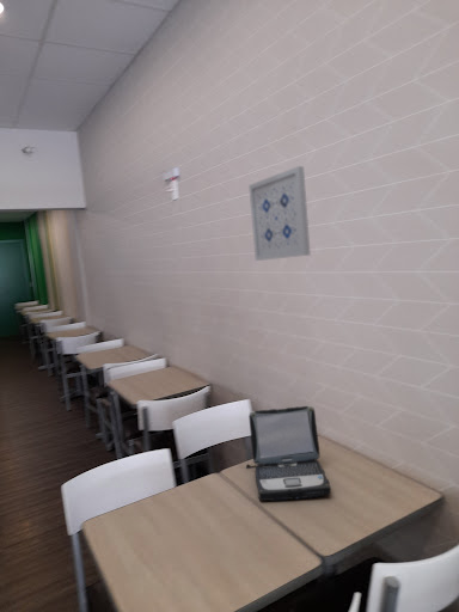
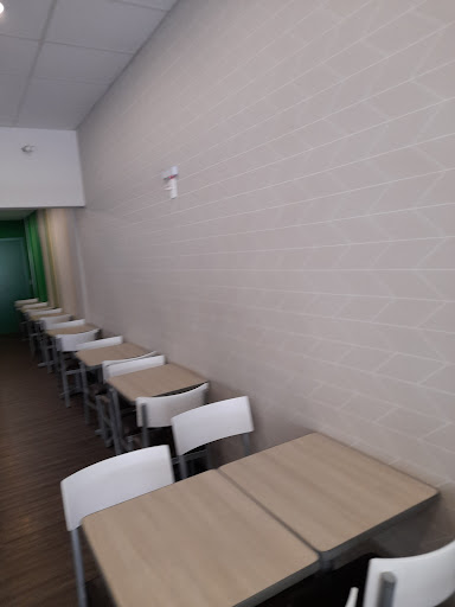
- laptop [245,405,331,502]
- wall art [247,165,312,262]
